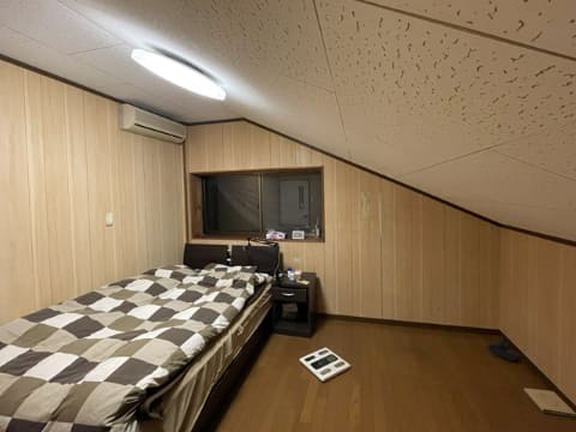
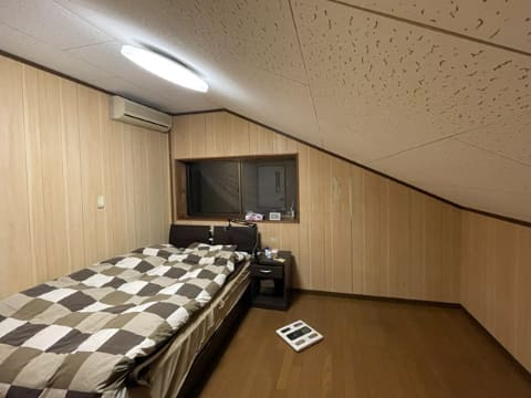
- boots [487,336,521,362]
- box [523,388,576,418]
